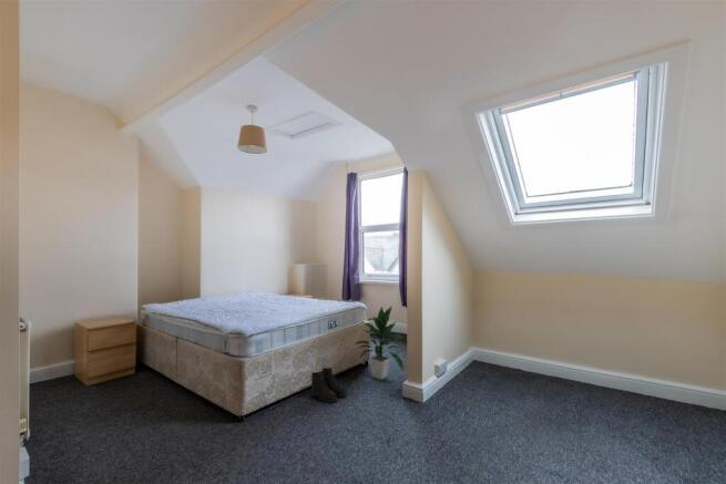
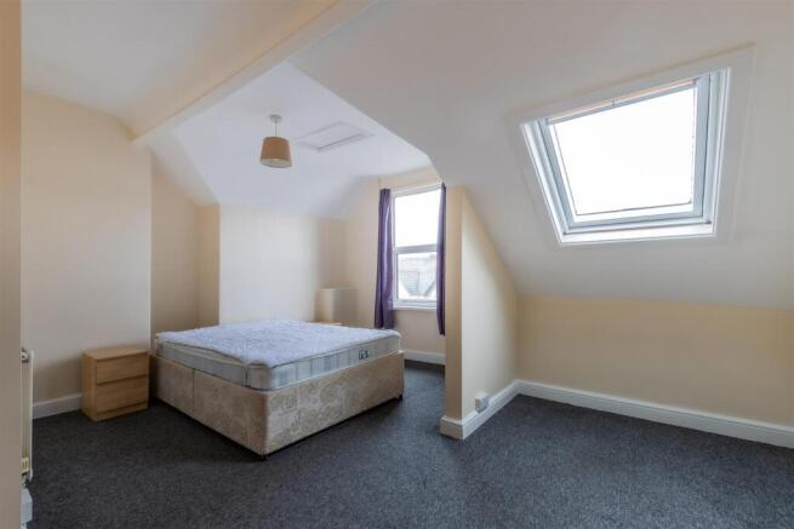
- indoor plant [352,305,405,380]
- boots [310,367,348,404]
